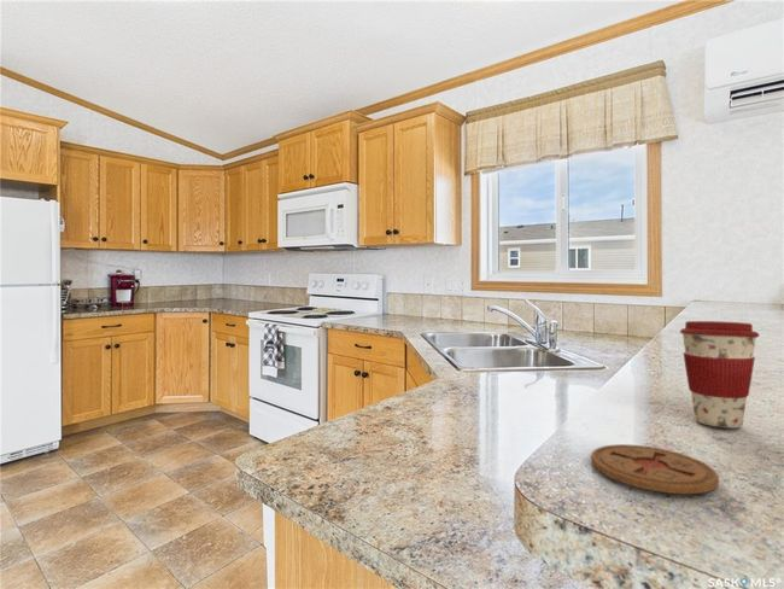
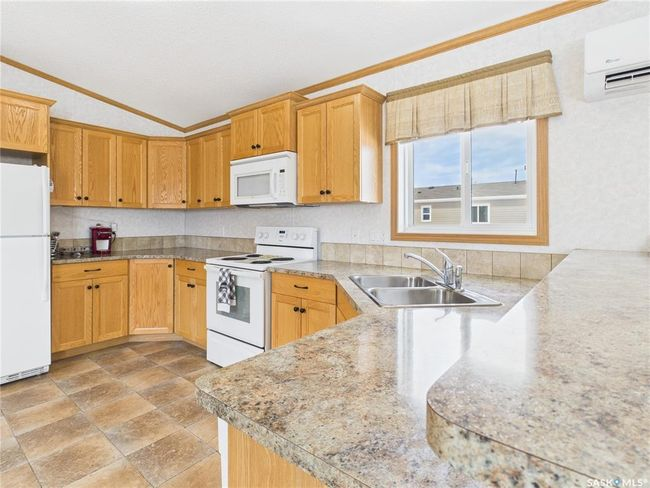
- coffee cup [679,320,760,430]
- coaster [590,443,720,495]
